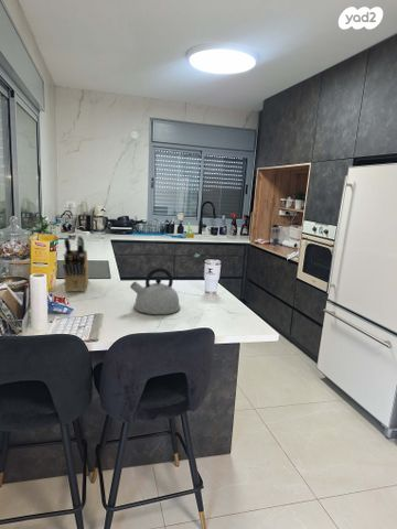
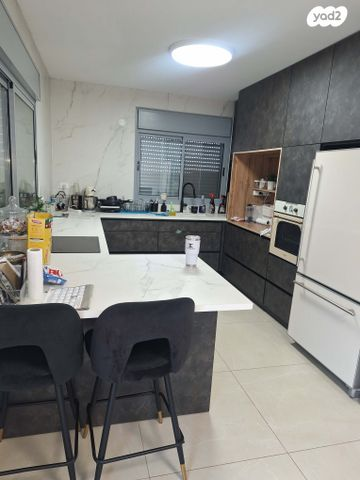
- knife block [62,235,89,293]
- kettle [129,267,181,315]
